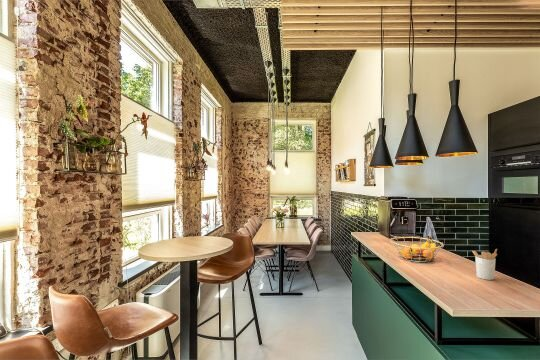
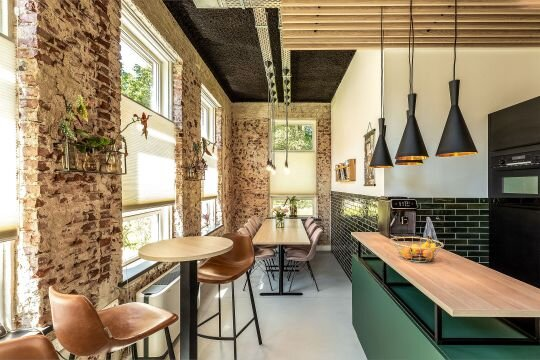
- utensil holder [471,248,498,281]
